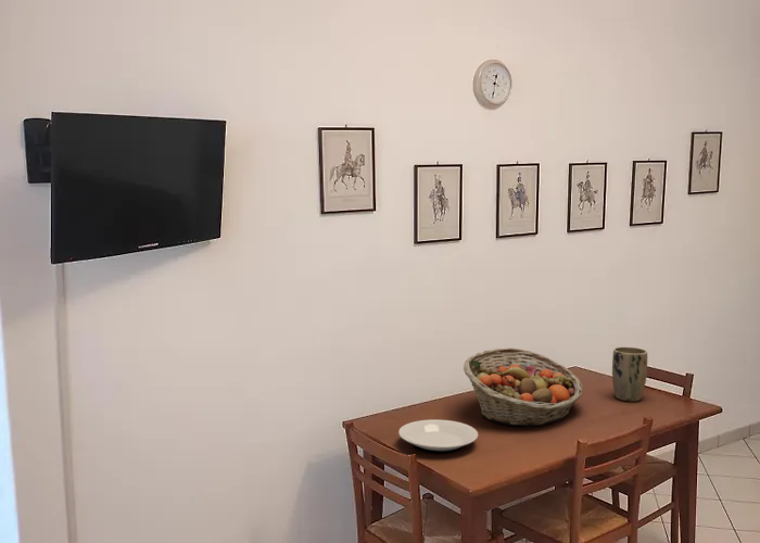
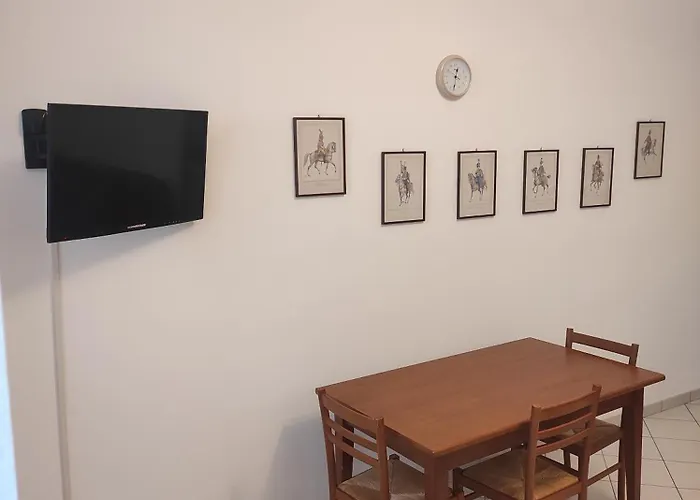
- plant pot [611,346,648,403]
- fruit basket [463,346,584,427]
- plate [397,418,479,454]
